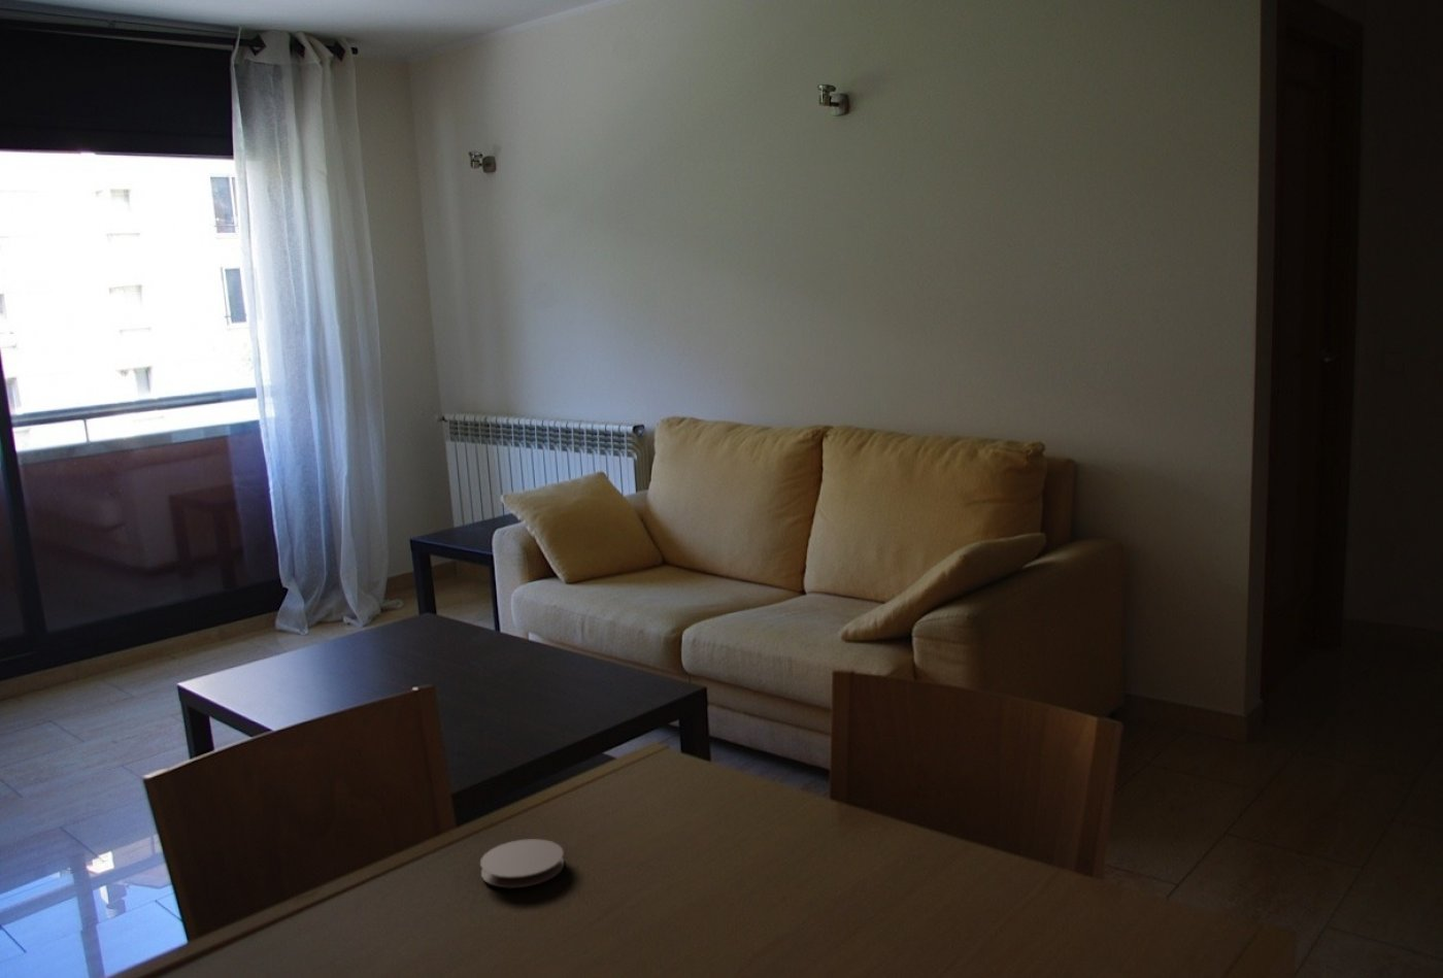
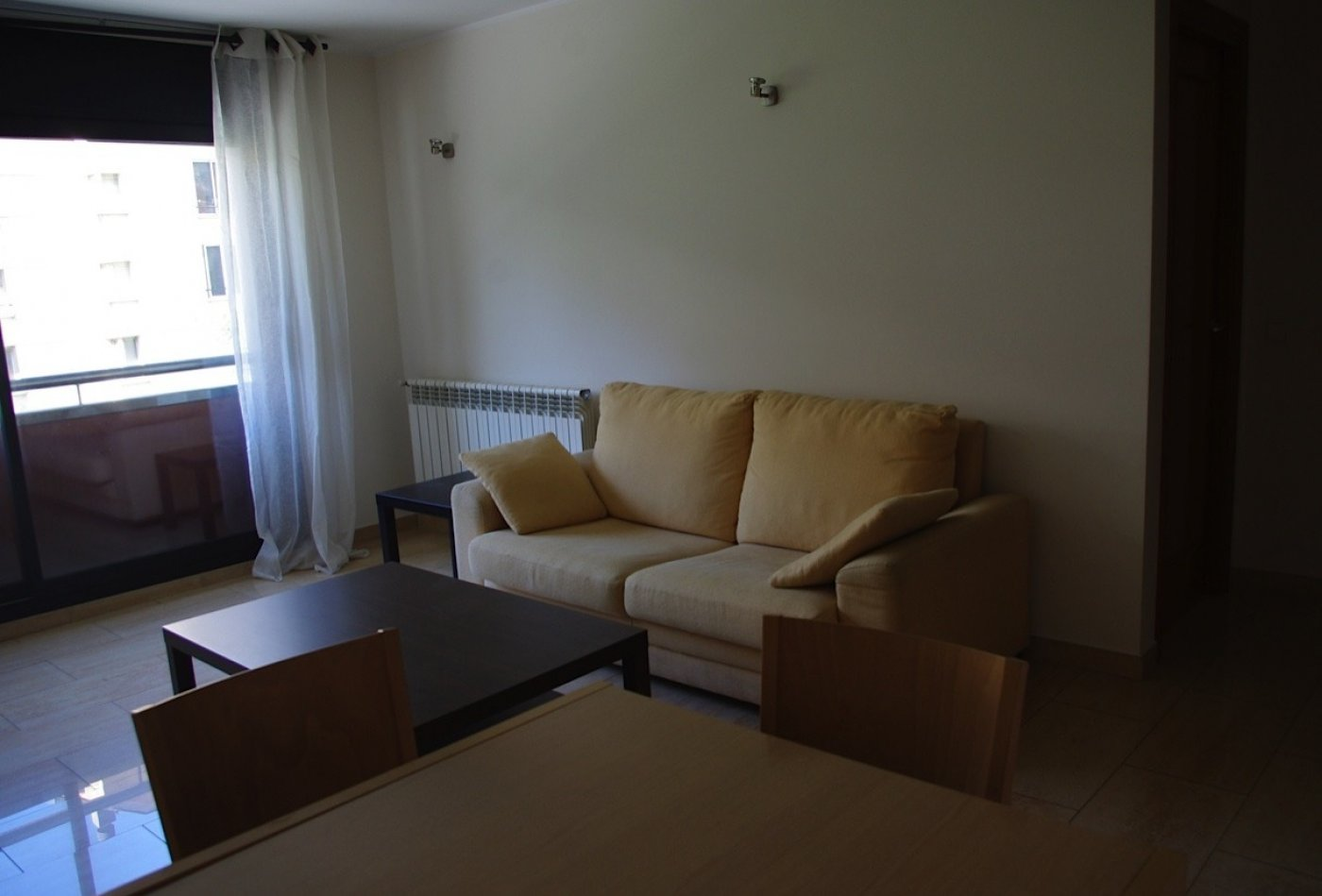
- coaster [479,838,564,890]
